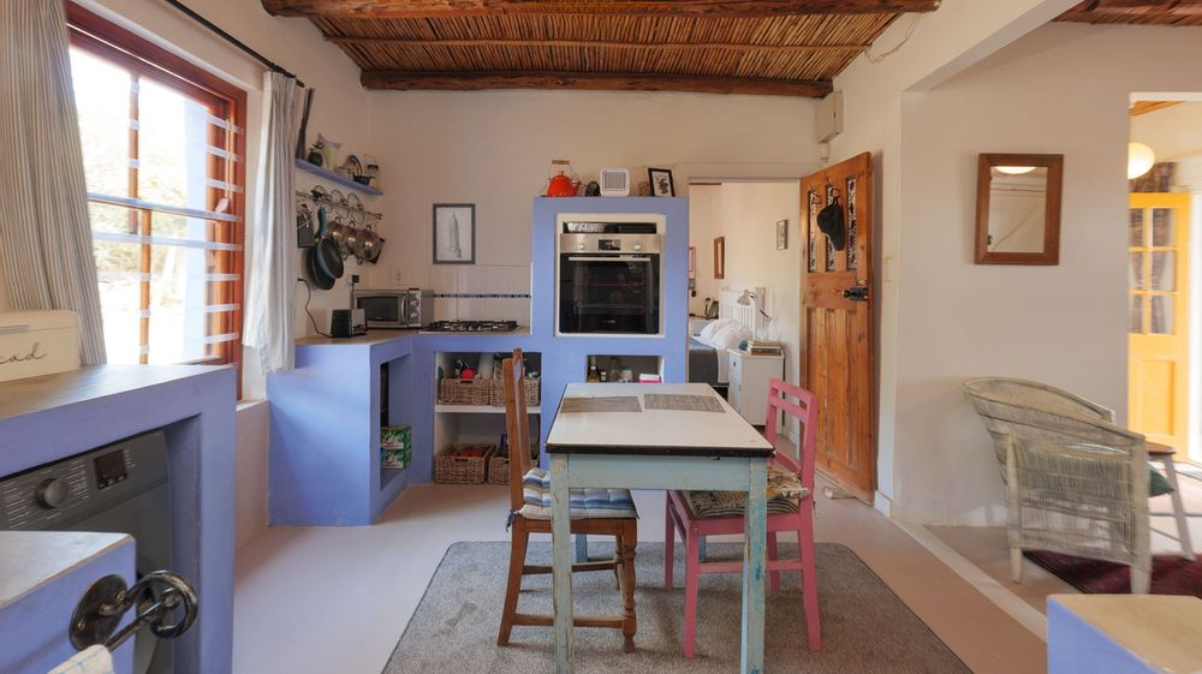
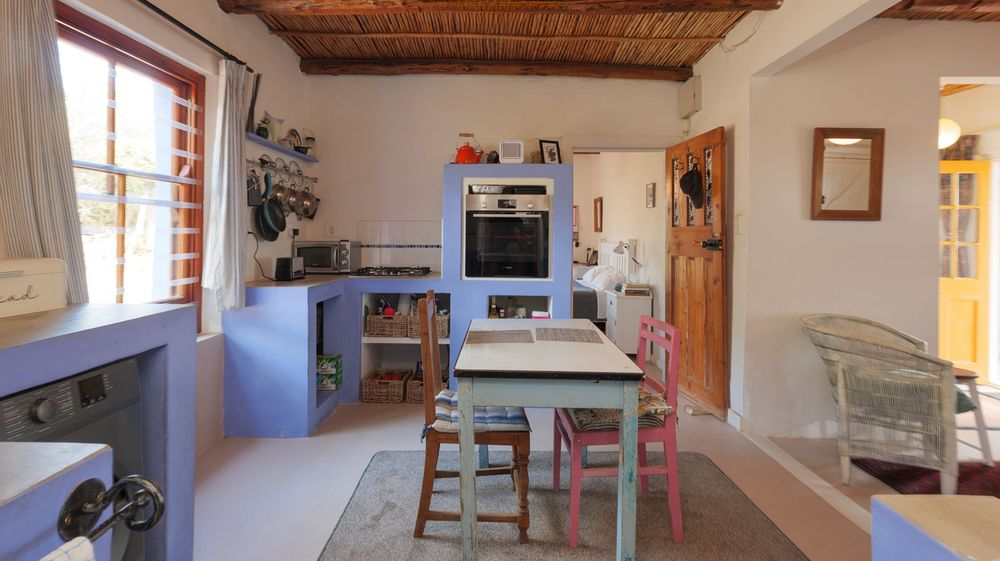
- wall art [432,202,477,266]
